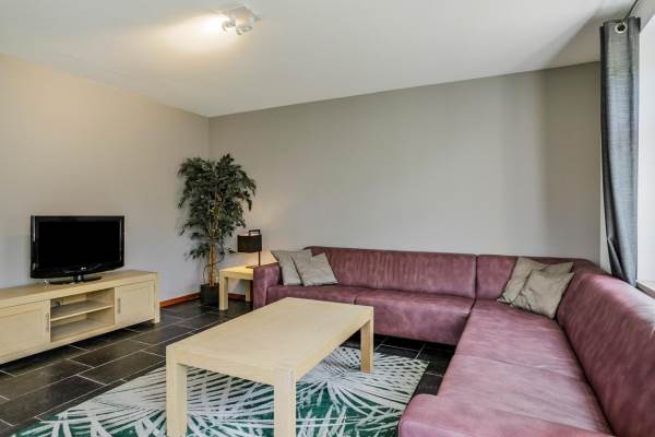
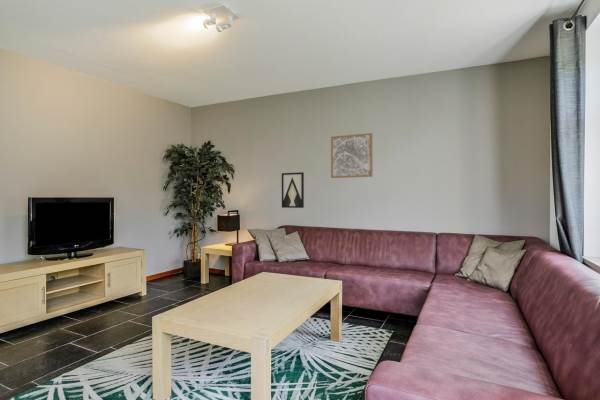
+ wall art [330,132,374,179]
+ wall art [281,171,305,209]
